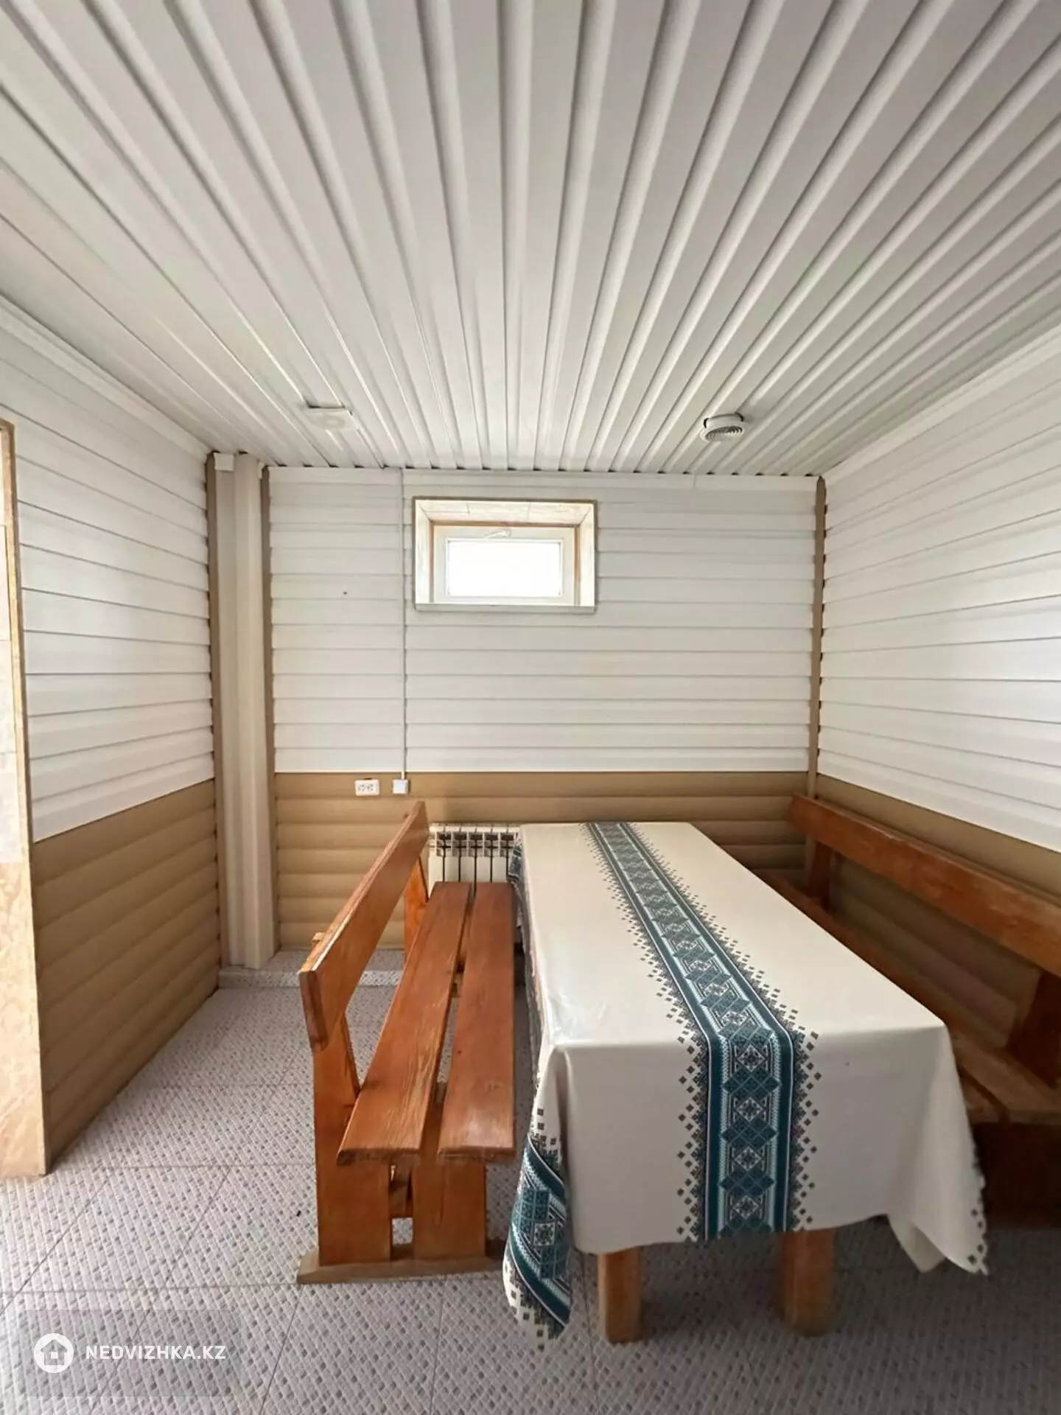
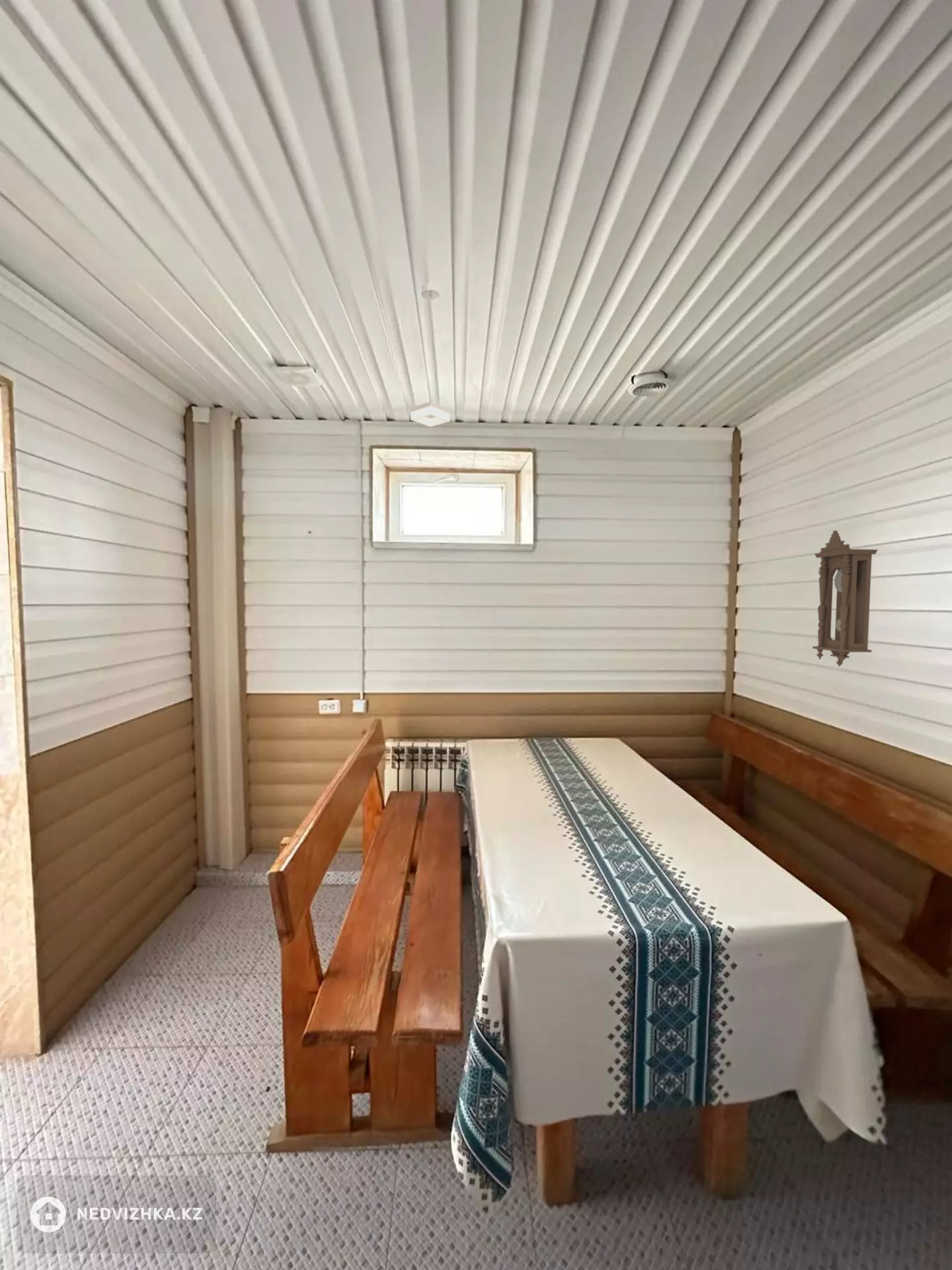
+ pendulum clock [812,530,879,667]
+ pendant lamp [410,282,451,428]
